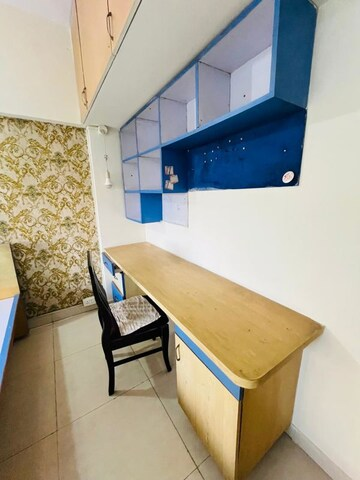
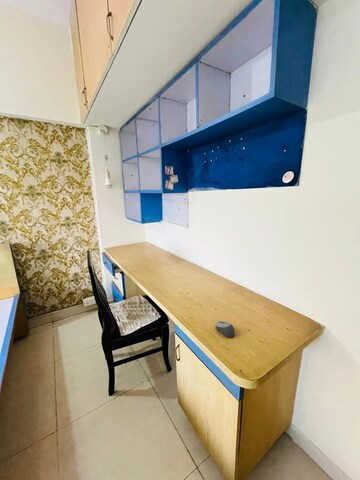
+ computer mouse [214,320,236,338]
